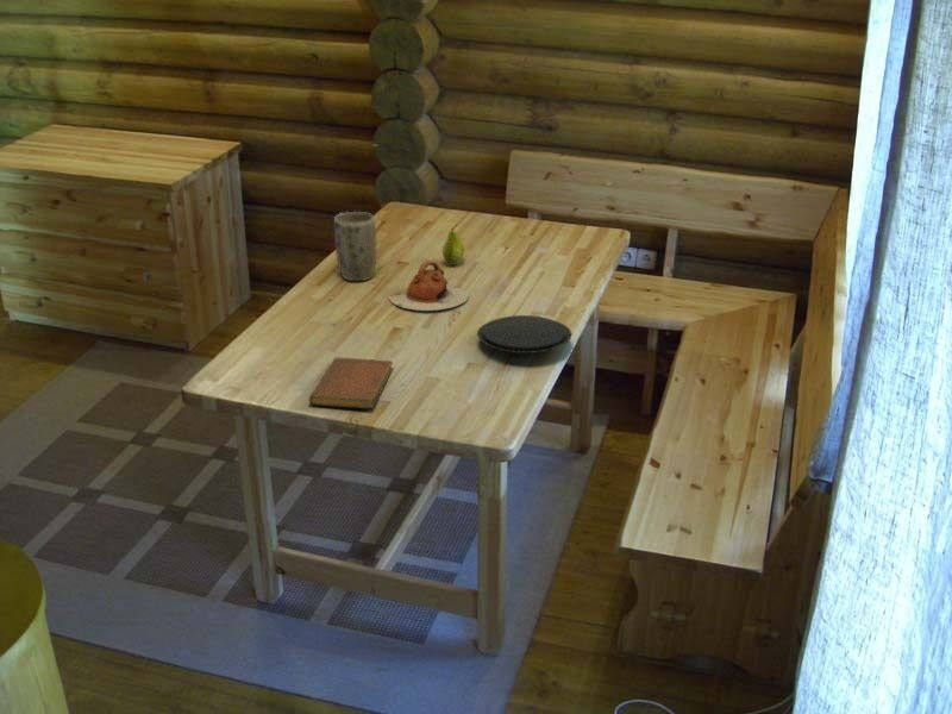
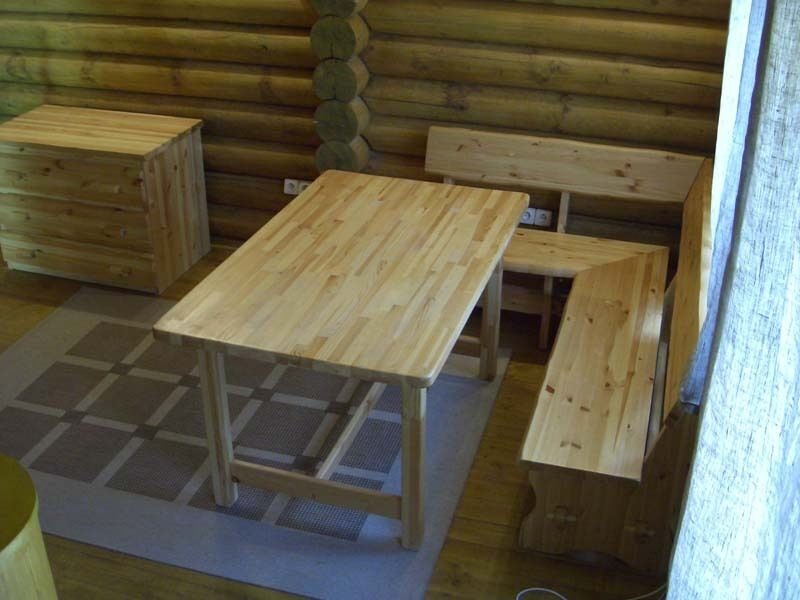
- plant pot [333,211,378,282]
- plate [476,314,574,355]
- fruit [441,227,465,267]
- notebook [308,356,394,409]
- teapot [388,259,470,312]
